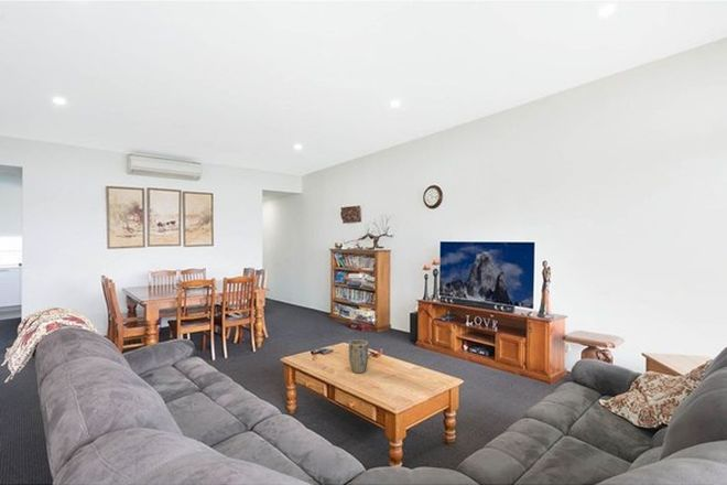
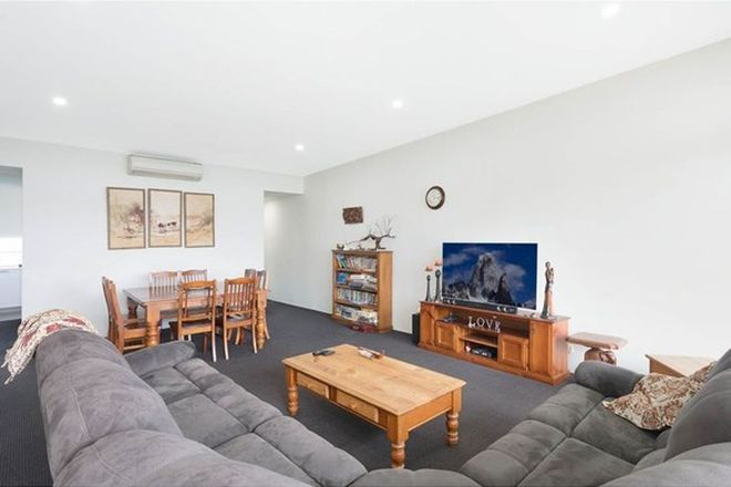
- plant pot [348,338,369,374]
